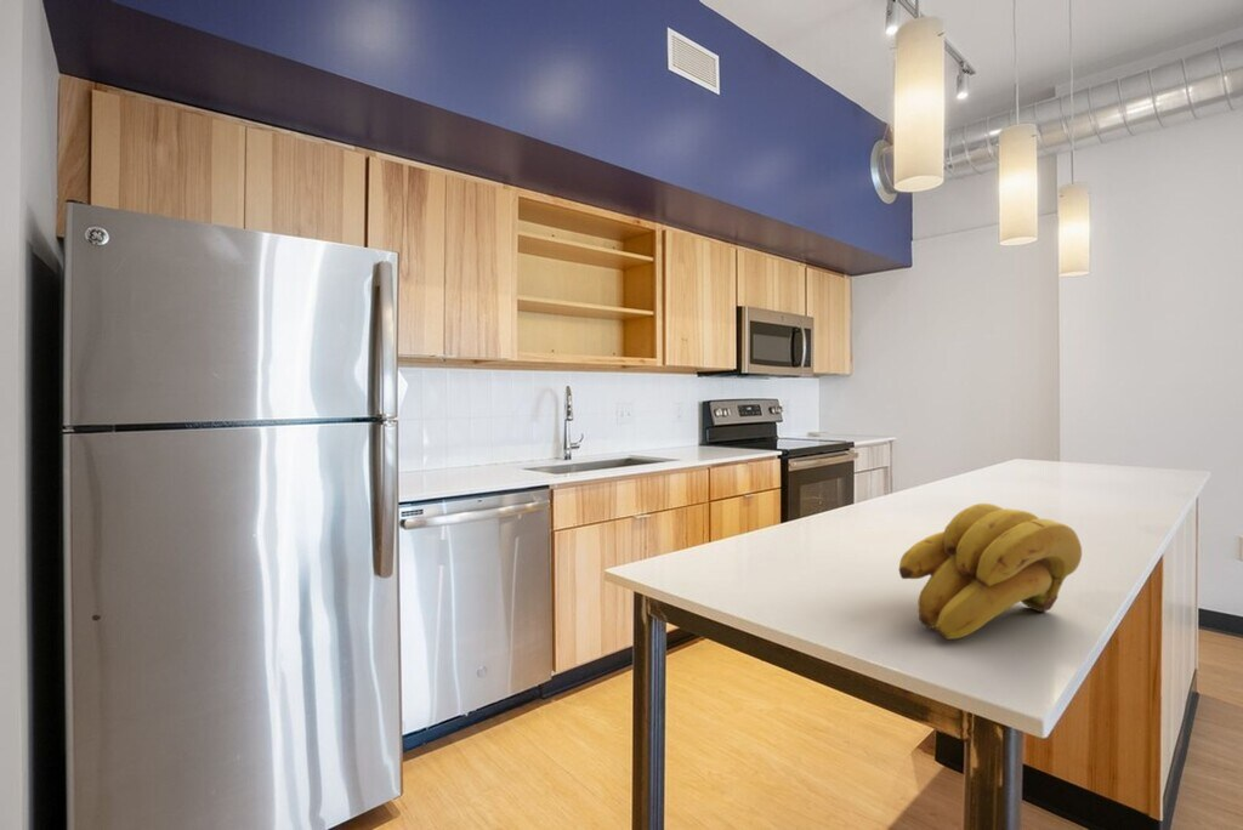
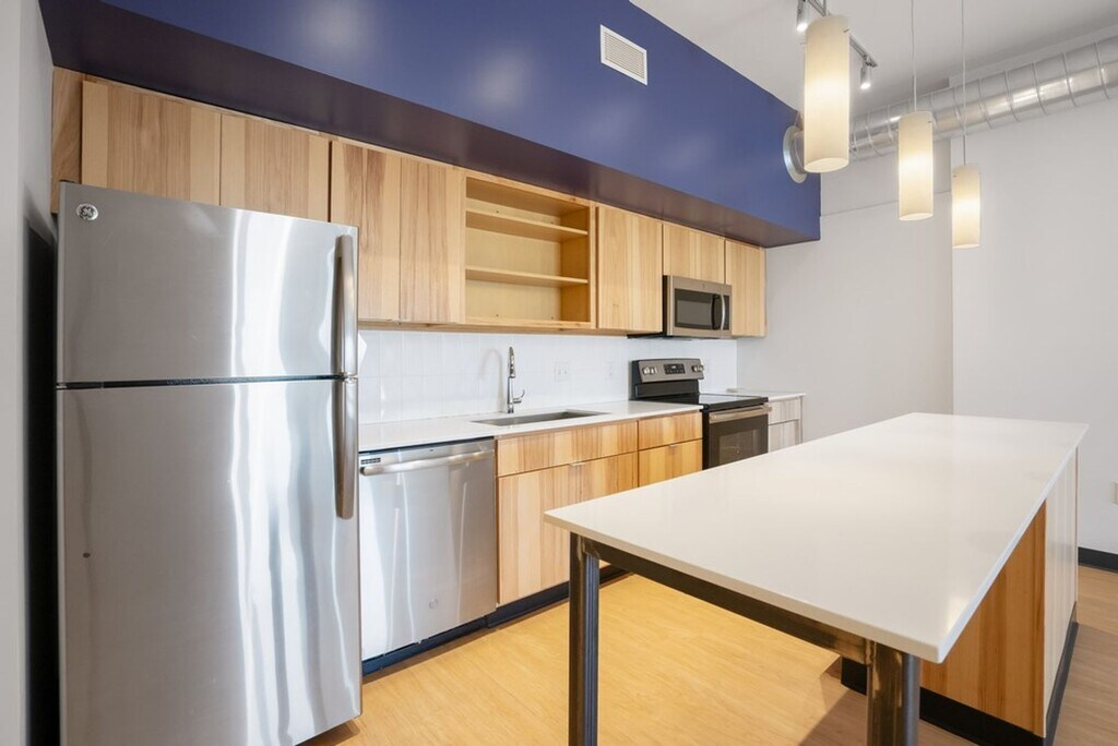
- banana bunch [898,502,1083,641]
